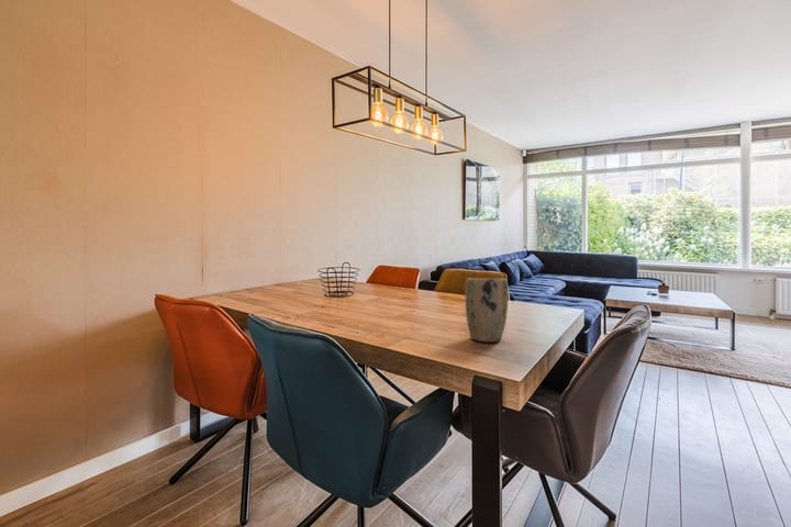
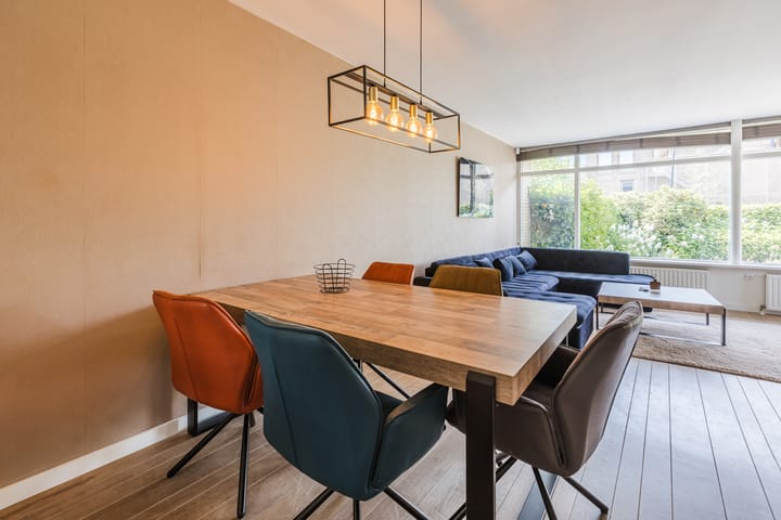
- plant pot [465,277,509,343]
